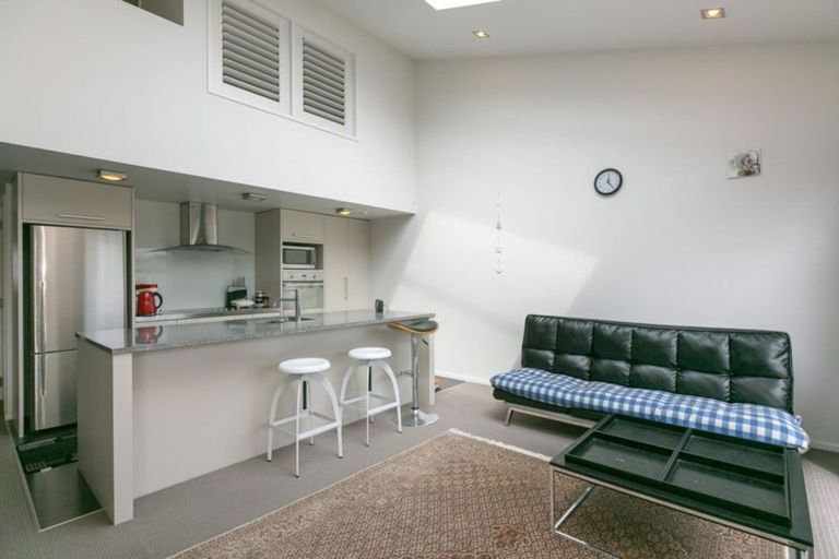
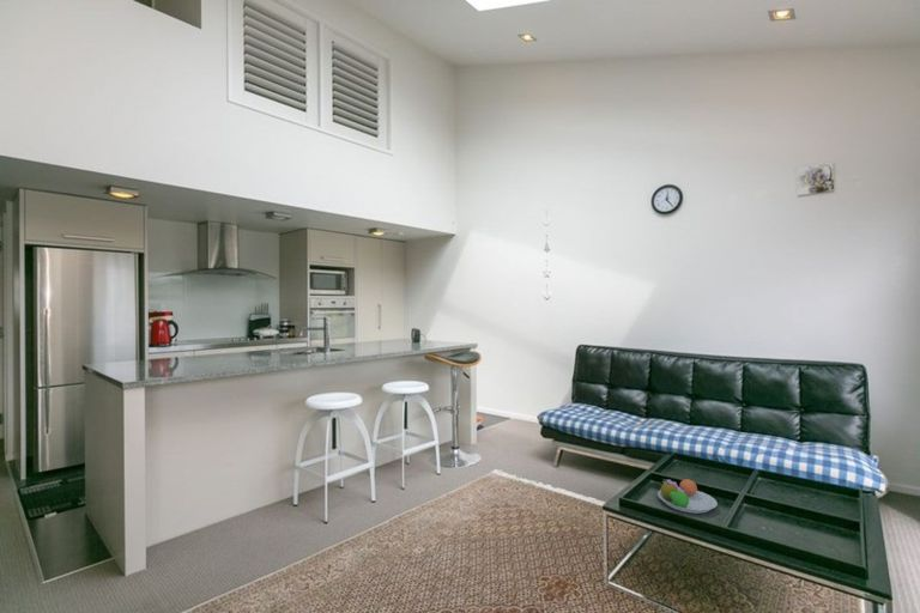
+ fruit bowl [656,478,719,515]
